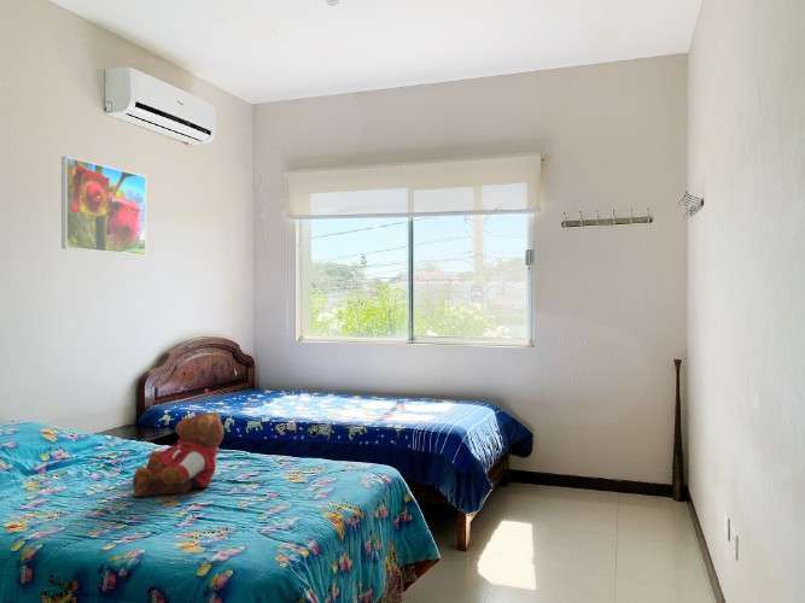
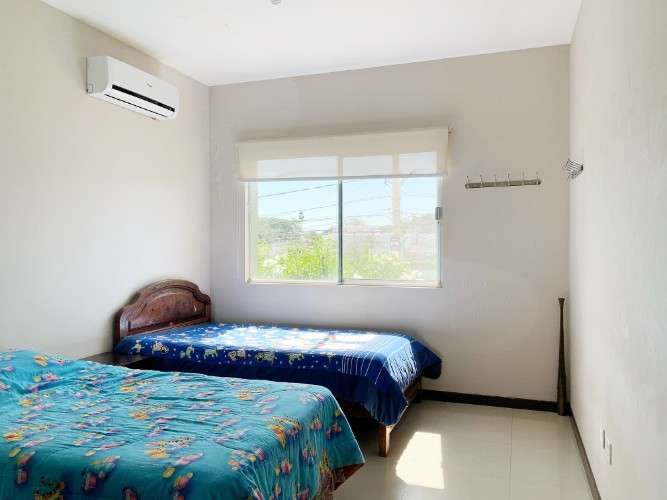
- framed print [60,156,147,257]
- teddy bear [132,410,224,498]
